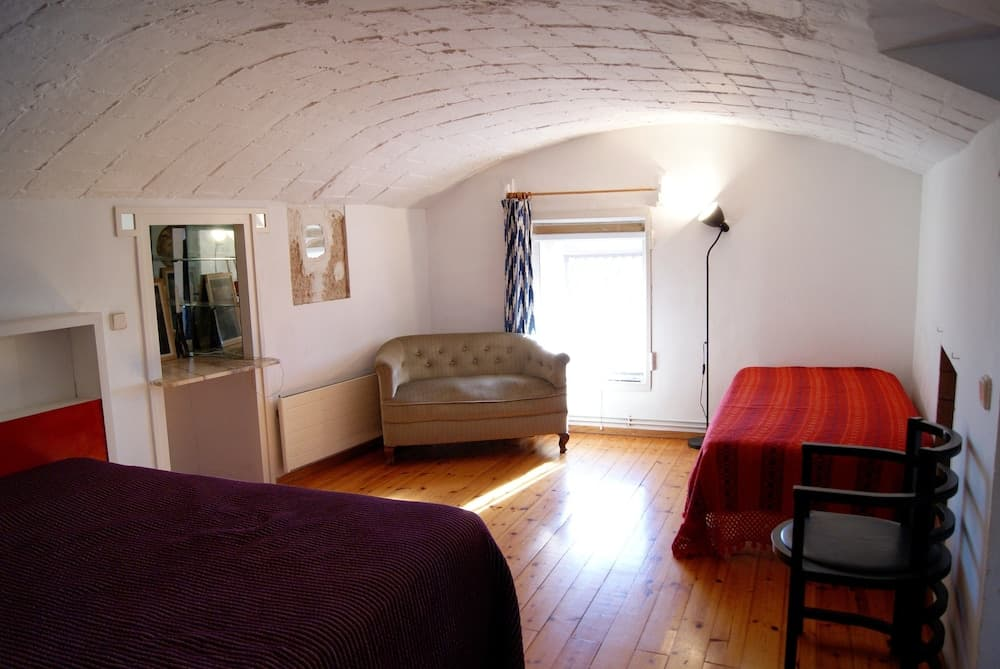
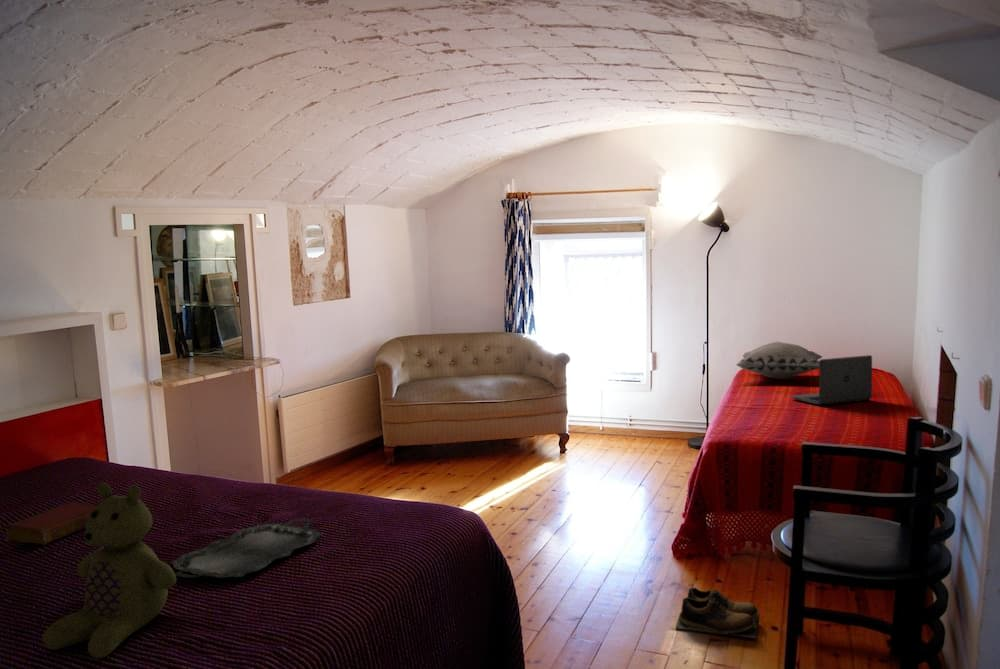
+ stuffed bear [42,481,177,659]
+ shoes [674,587,759,639]
+ laptop [790,354,873,407]
+ book [4,501,98,546]
+ decorative pillow [735,341,824,380]
+ serving tray [169,517,325,579]
